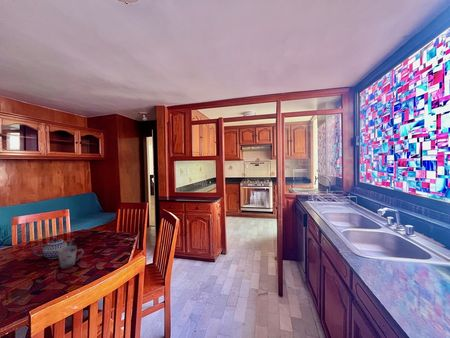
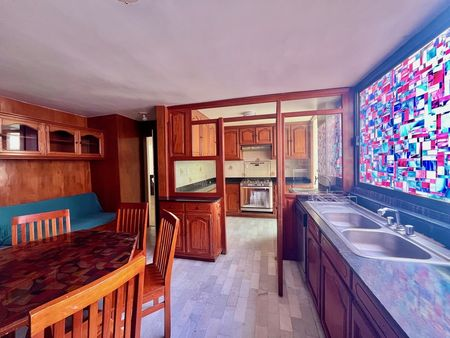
- cup [58,245,84,269]
- teapot [33,237,75,260]
